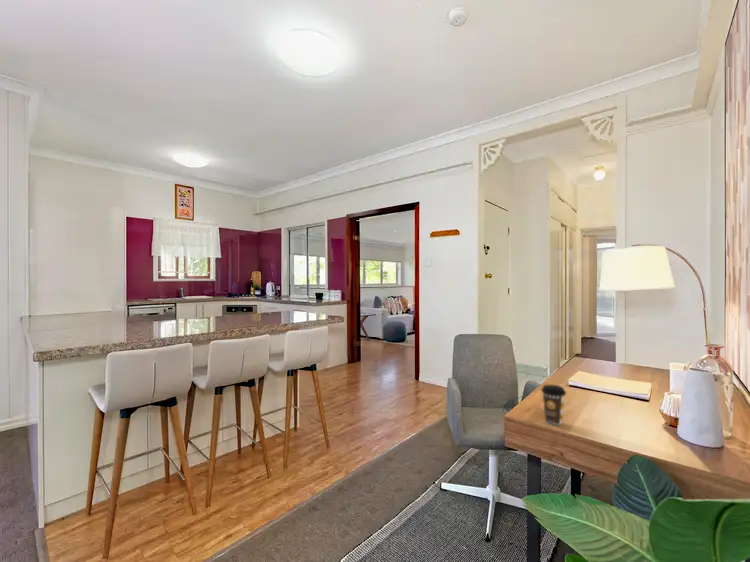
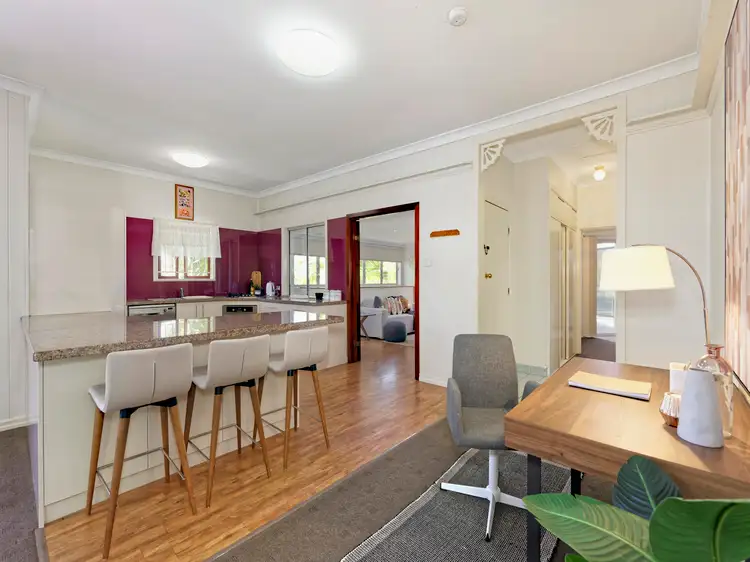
- coffee cup [540,384,567,426]
